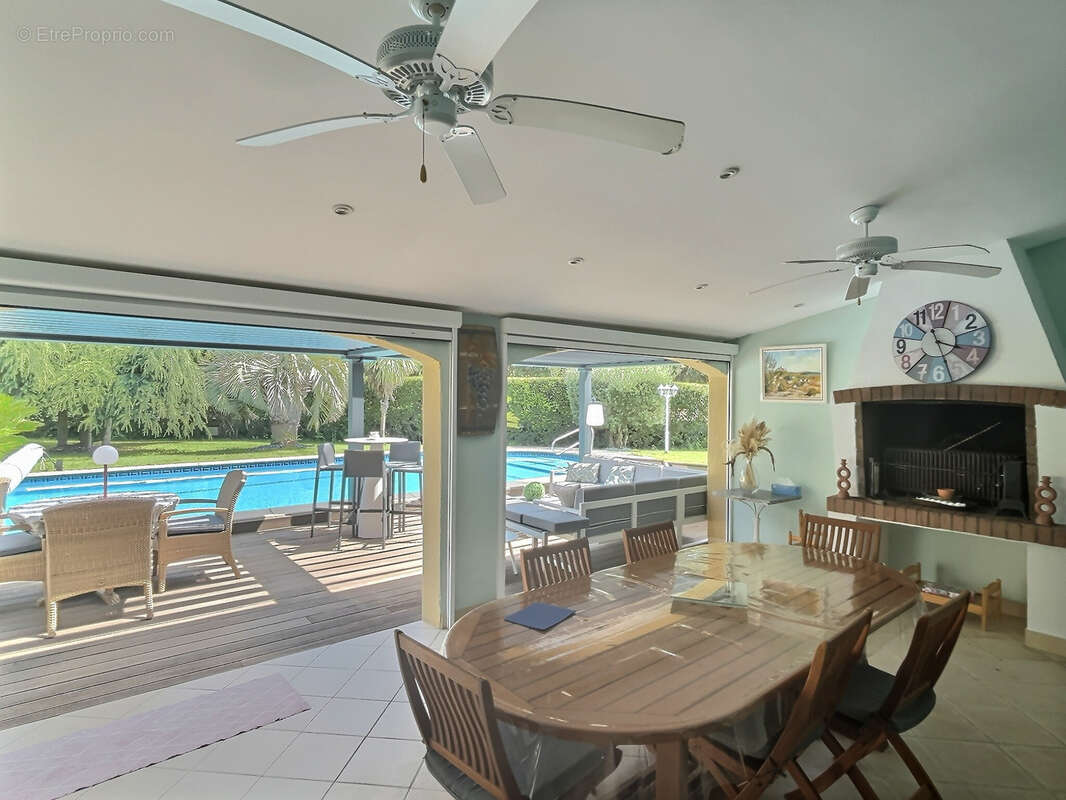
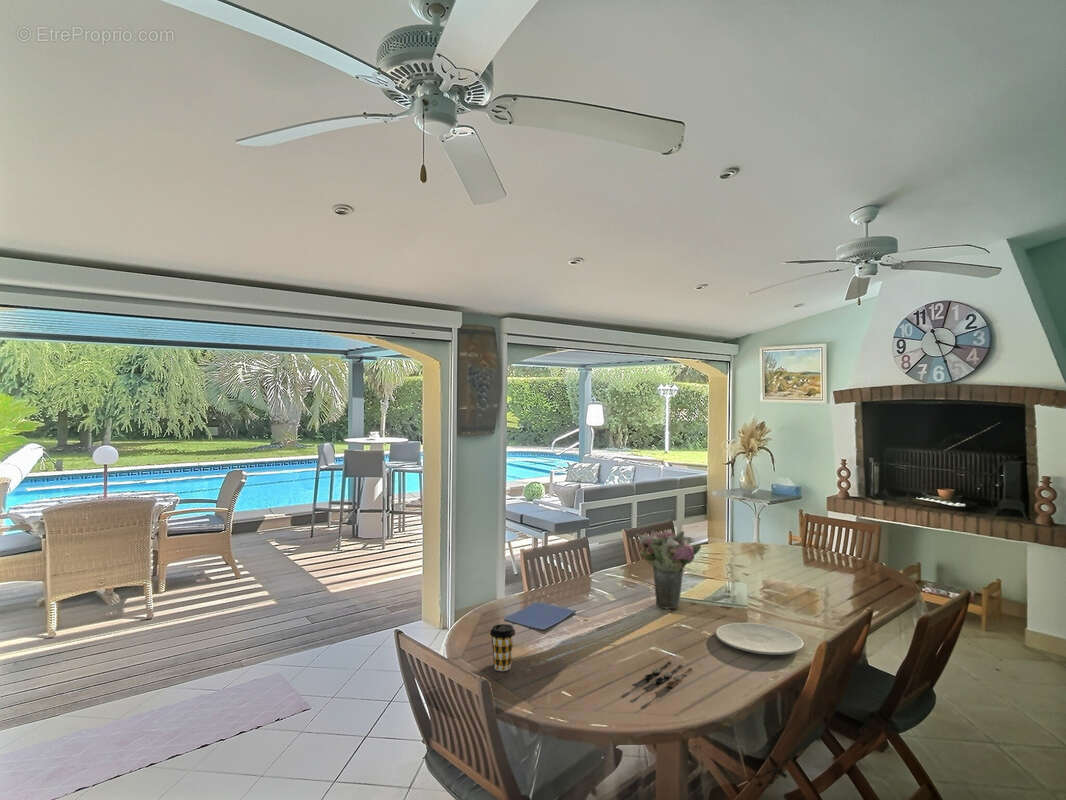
+ plate [715,622,804,656]
+ flower bouquet [635,528,702,610]
+ spoon [631,660,694,695]
+ coffee cup [489,623,516,672]
